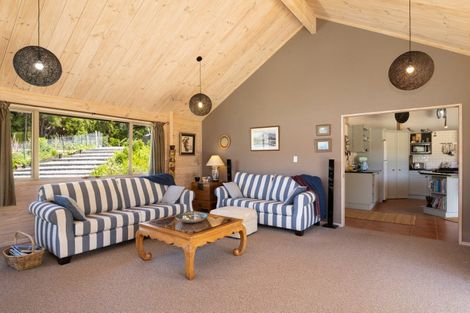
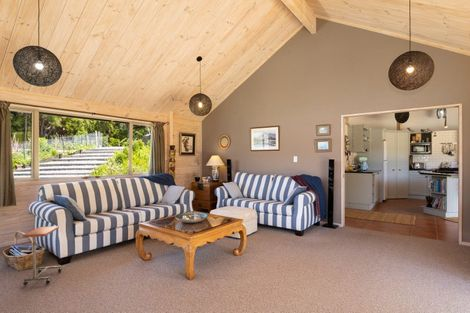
+ side table [22,225,63,286]
